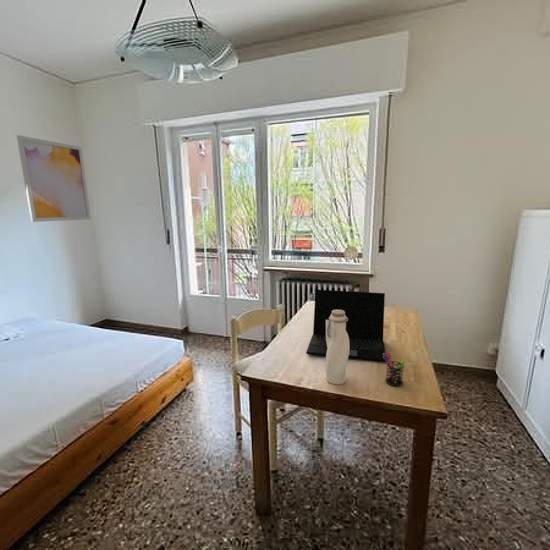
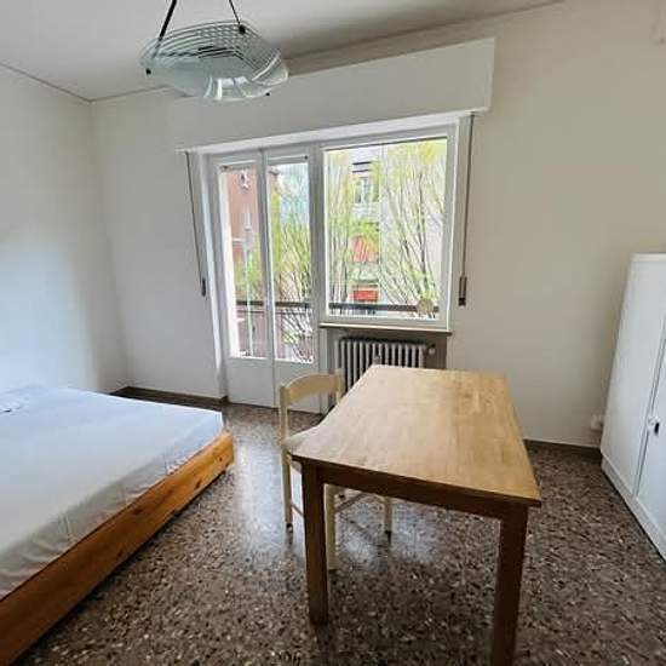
- wall art [16,134,92,223]
- laptop [305,288,387,363]
- water bottle [325,310,349,385]
- pen holder [383,352,408,387]
